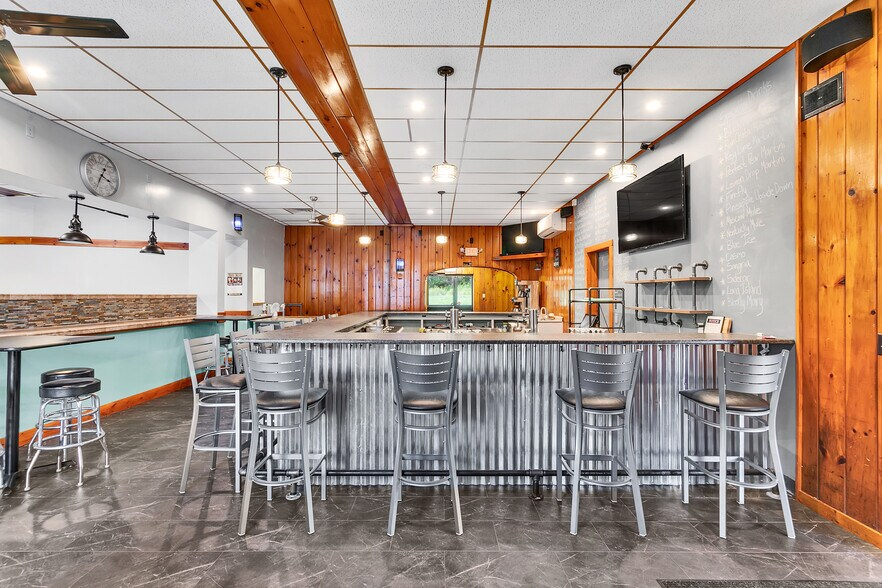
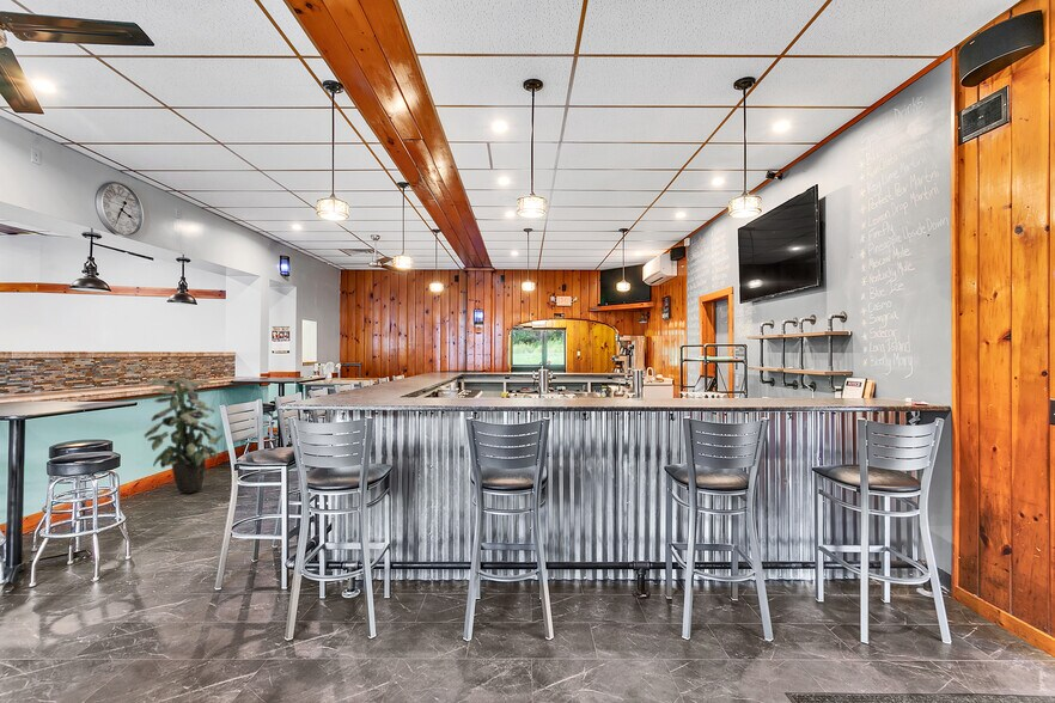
+ indoor plant [144,372,225,495]
